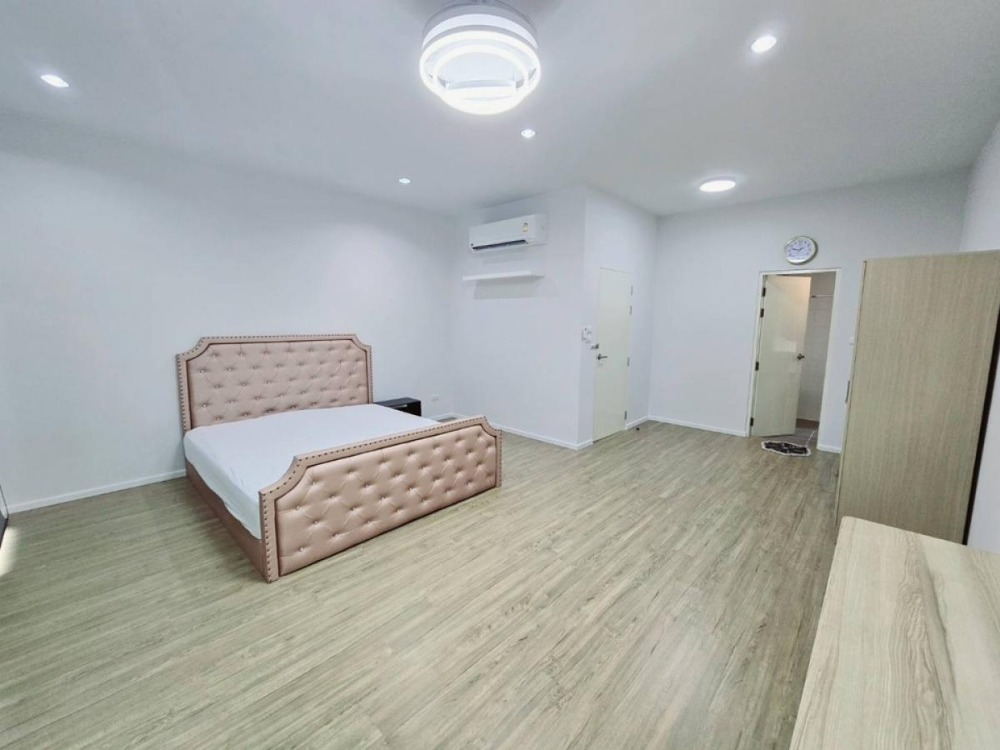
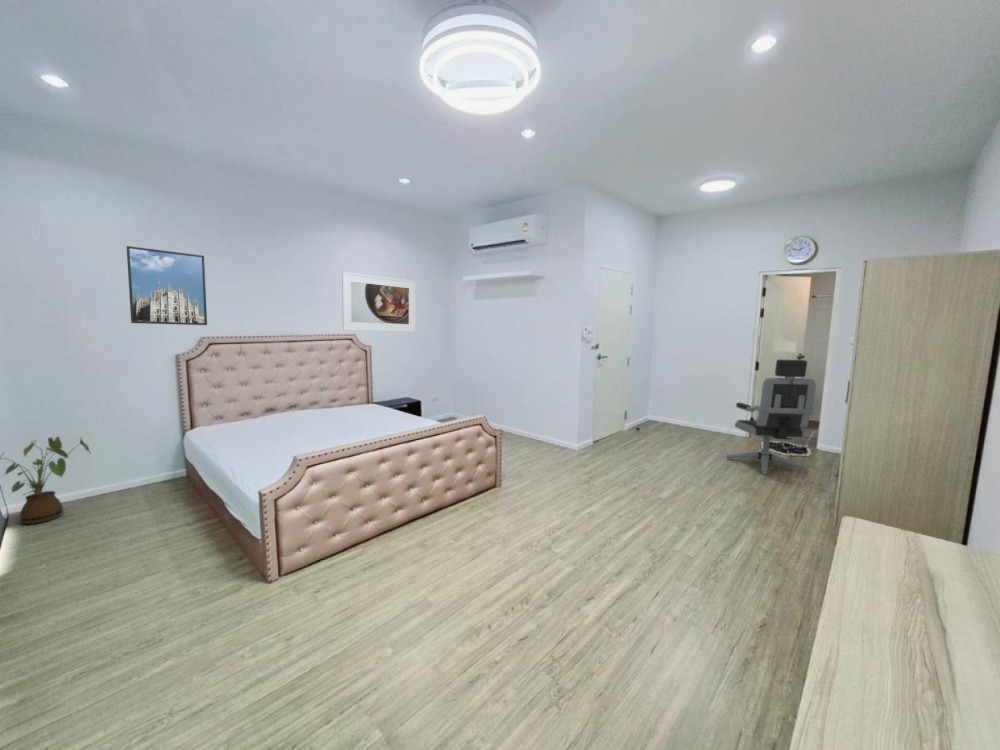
+ house plant [0,436,91,525]
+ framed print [341,271,417,333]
+ office chair [725,359,817,474]
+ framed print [126,245,208,326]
